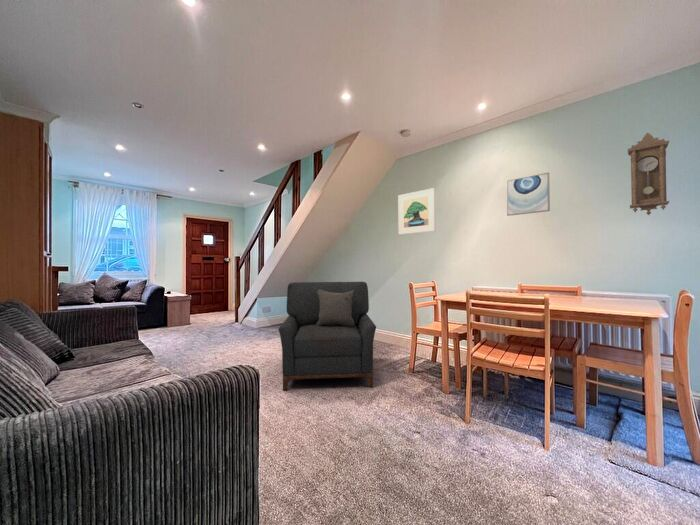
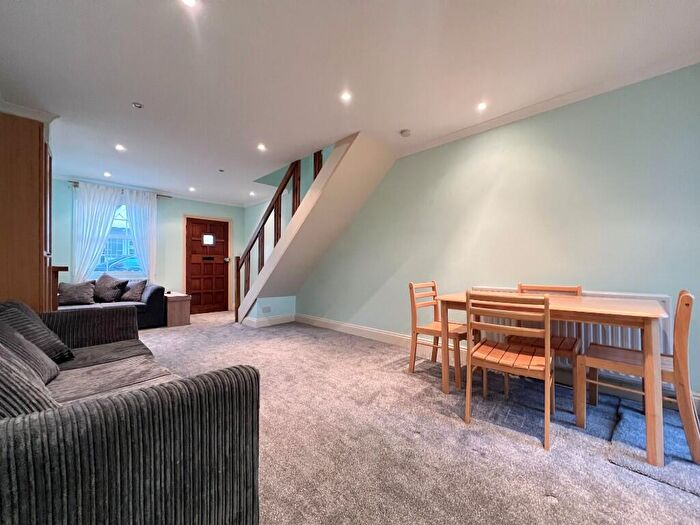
- pendulum clock [627,132,670,216]
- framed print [397,187,436,236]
- wall art [506,172,551,217]
- armchair [278,281,377,391]
